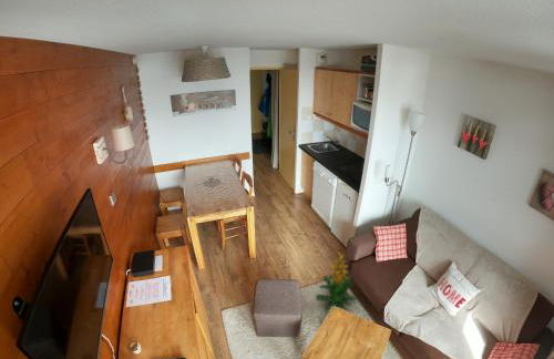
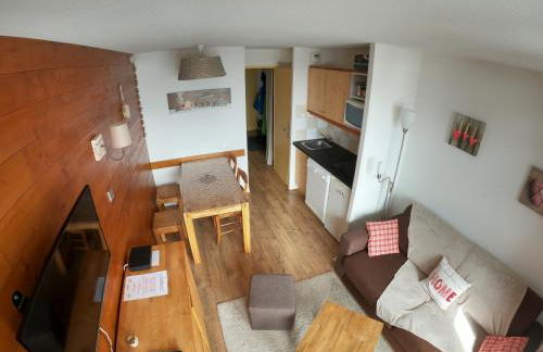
- indoor plant [315,250,357,316]
